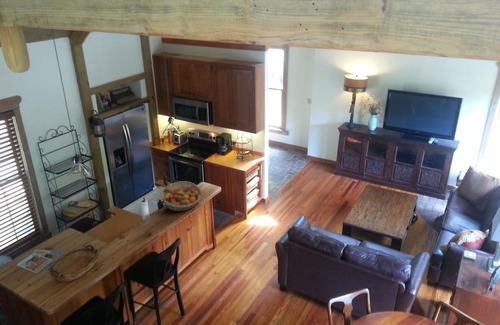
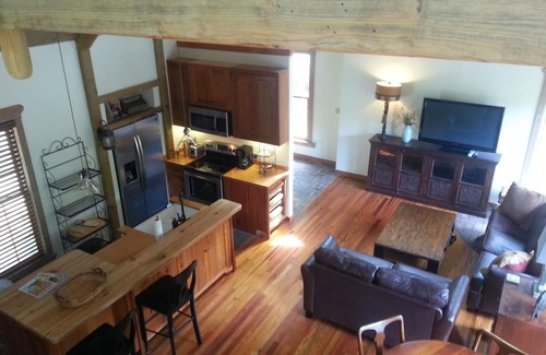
- fruit basket [159,180,204,213]
